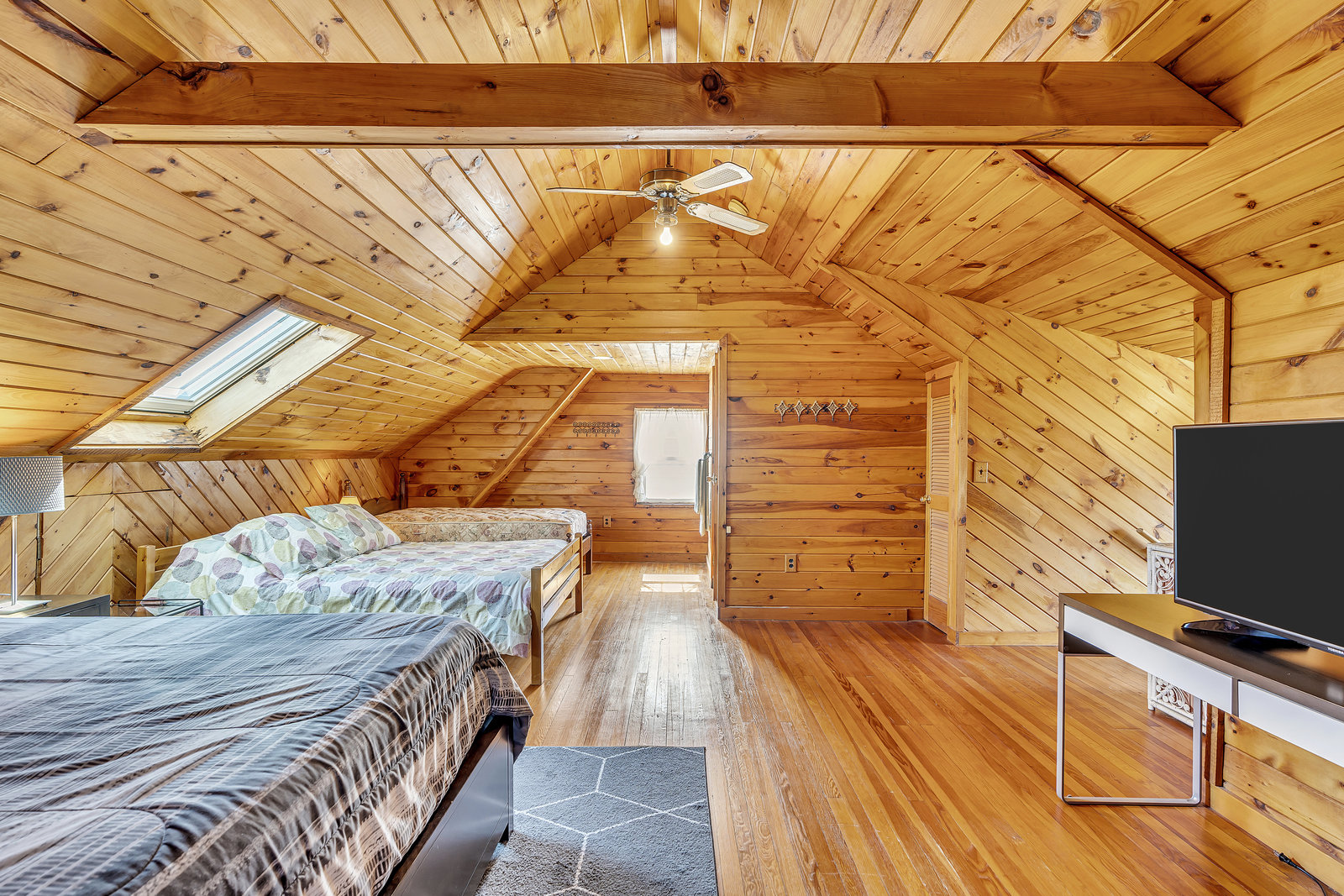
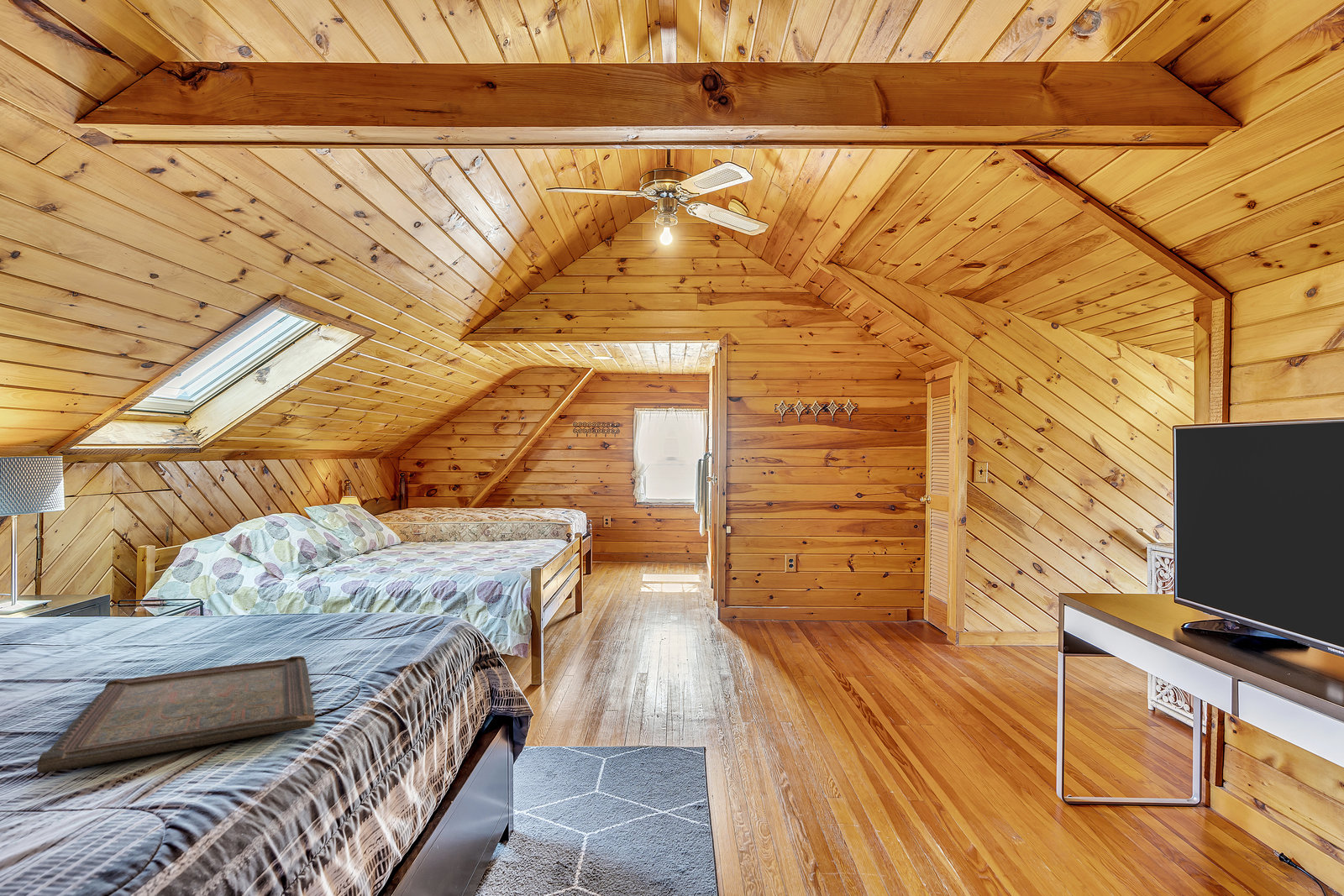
+ serving tray [36,655,316,773]
